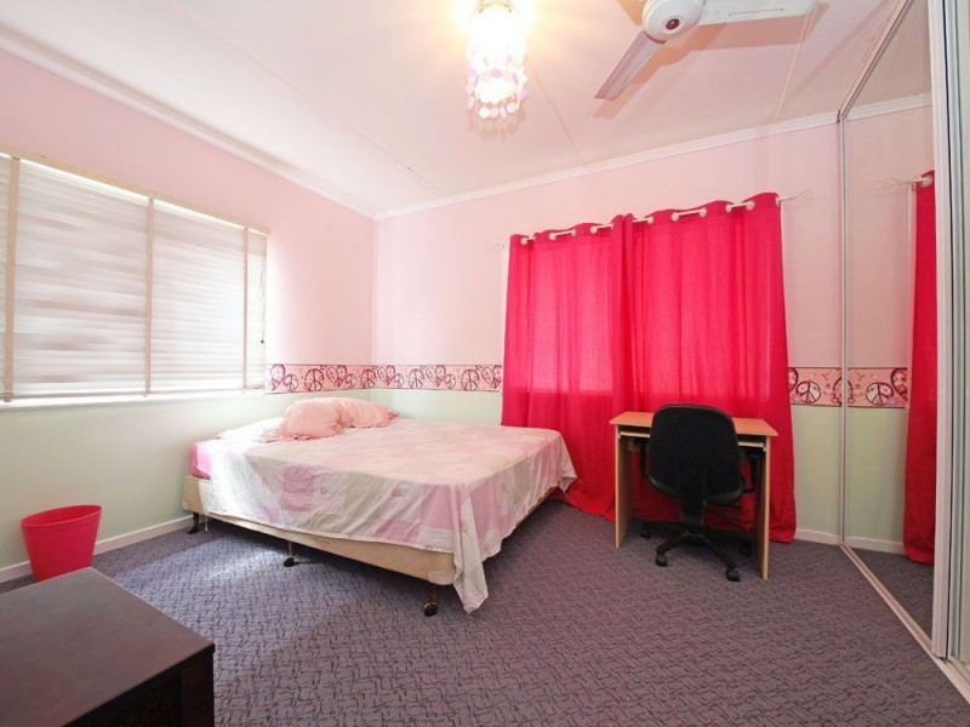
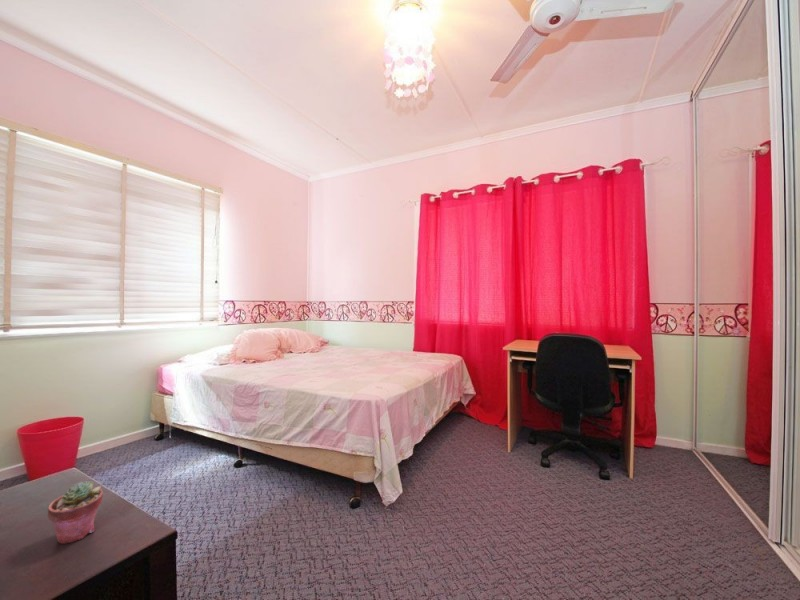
+ potted succulent [47,480,104,545]
